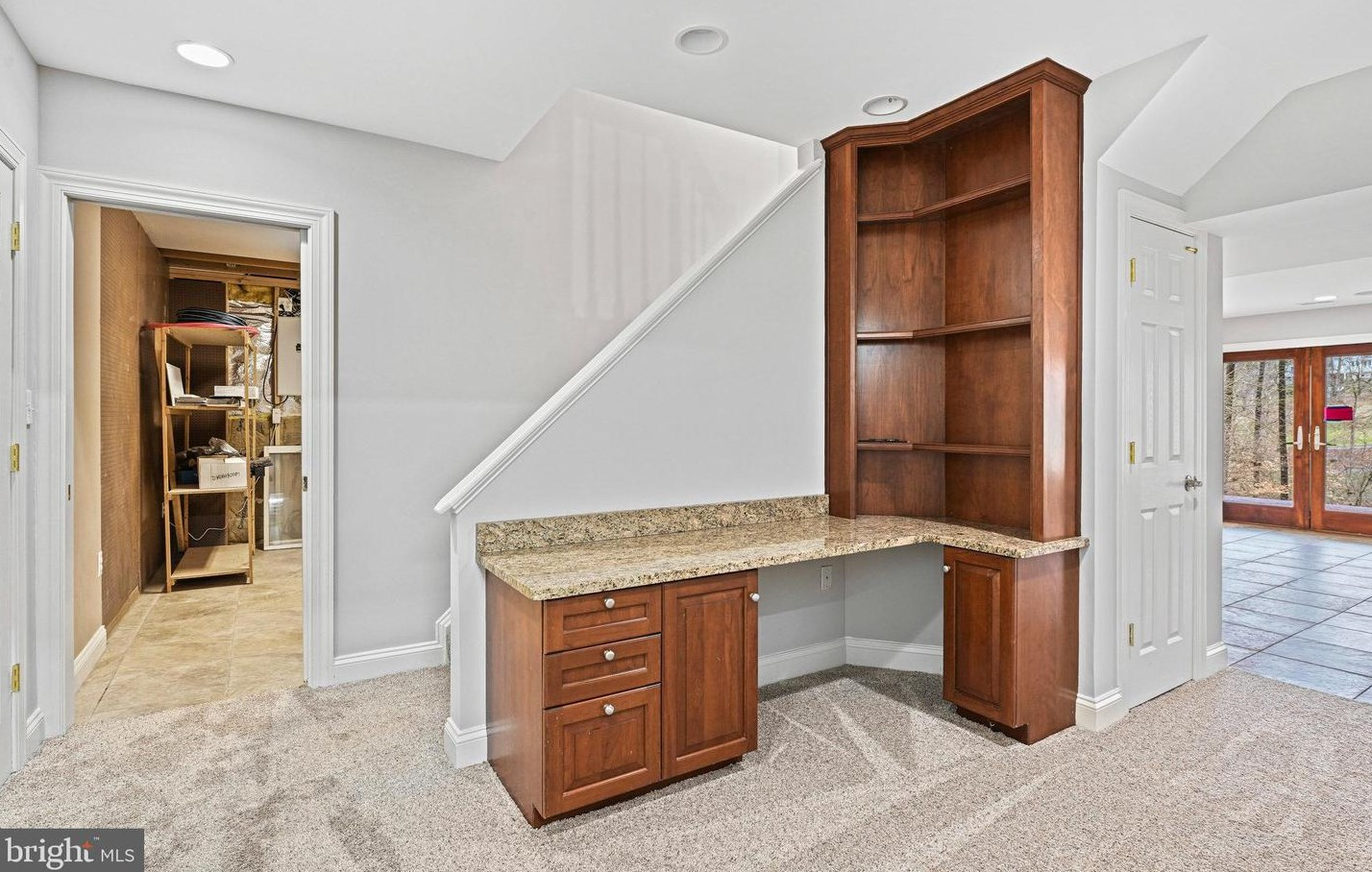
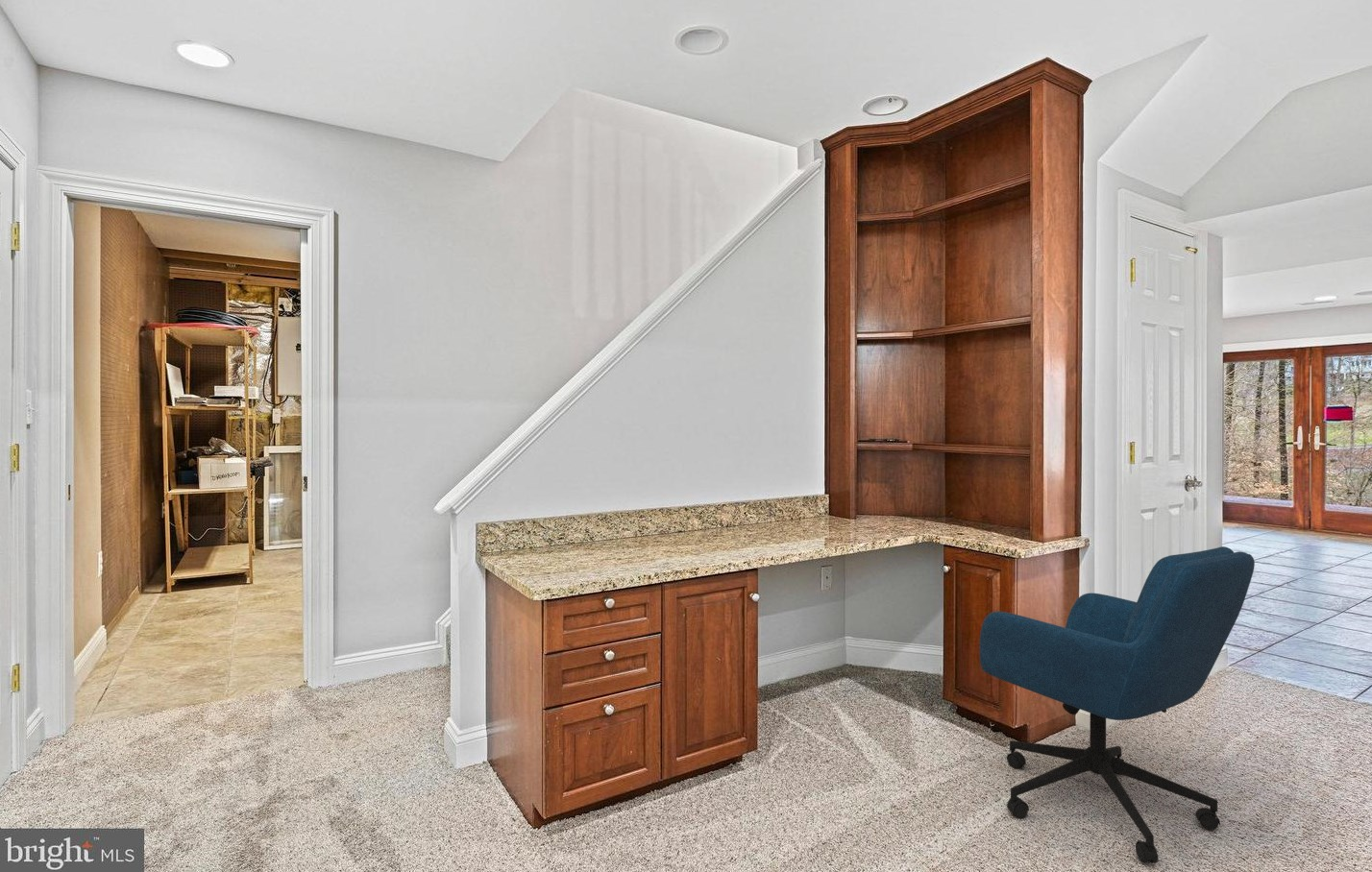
+ office chair [979,545,1256,864]
